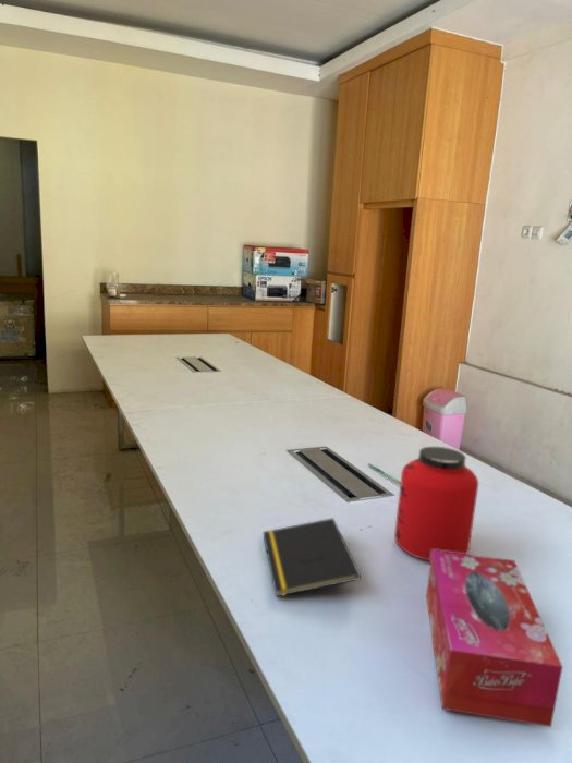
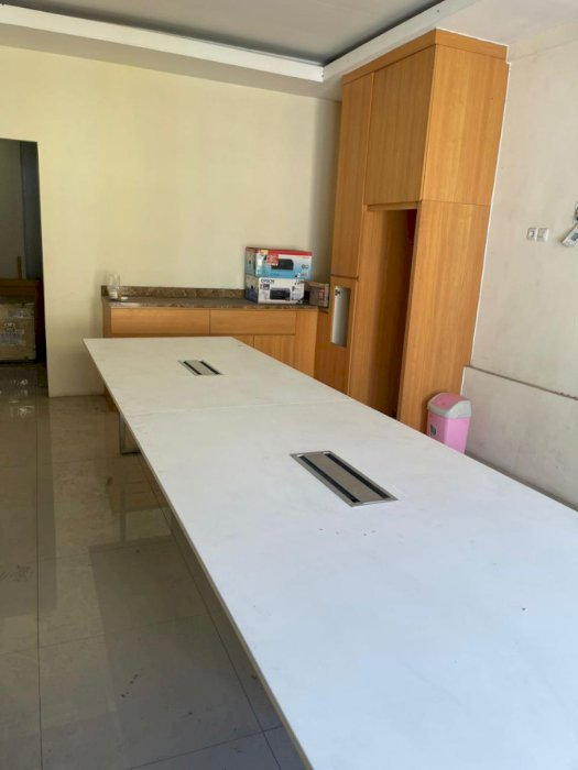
- notepad [261,517,362,597]
- protein powder [393,446,479,562]
- tissue box [425,550,563,728]
- pen [367,462,401,485]
